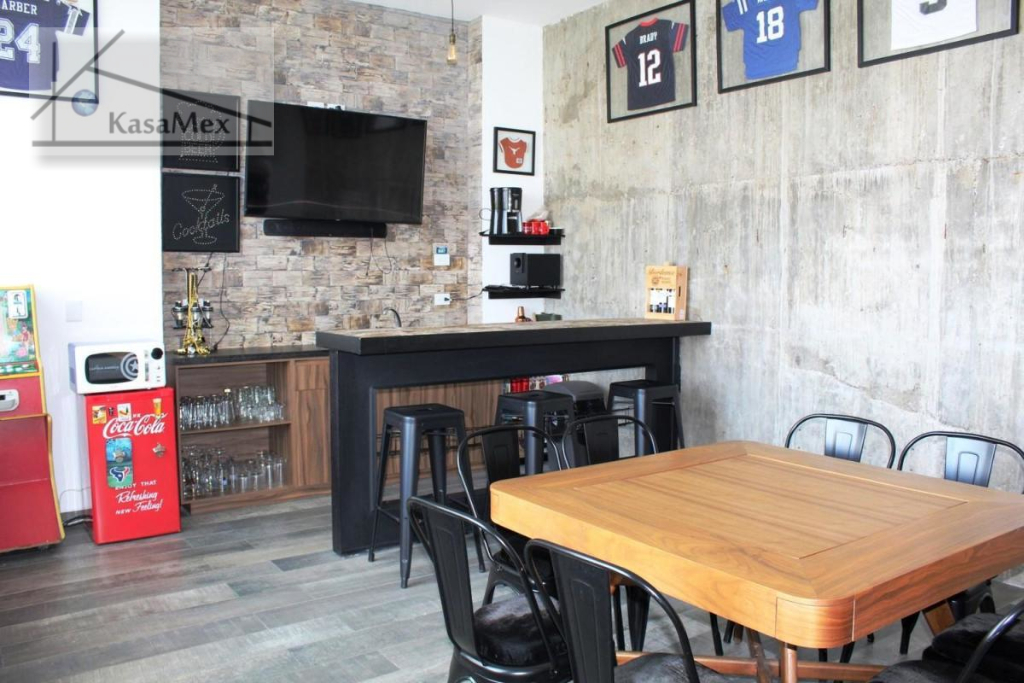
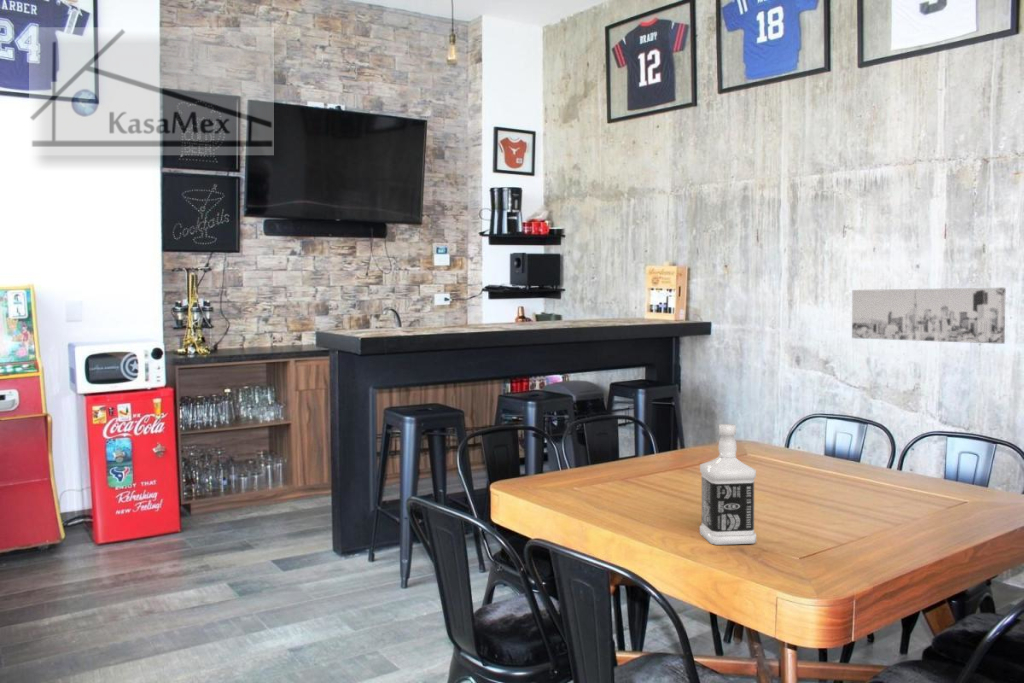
+ bottle [699,423,757,546]
+ wall art [851,287,1007,345]
